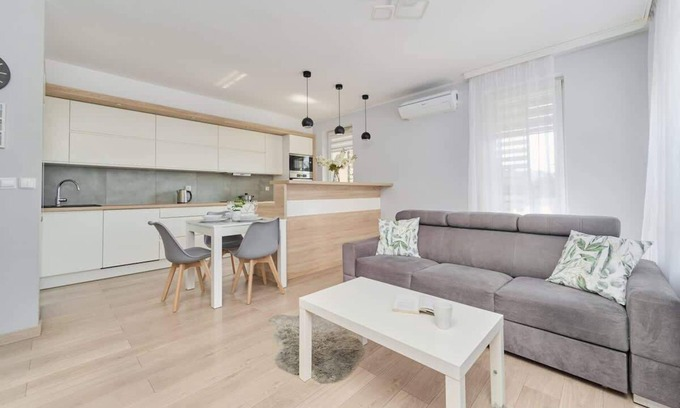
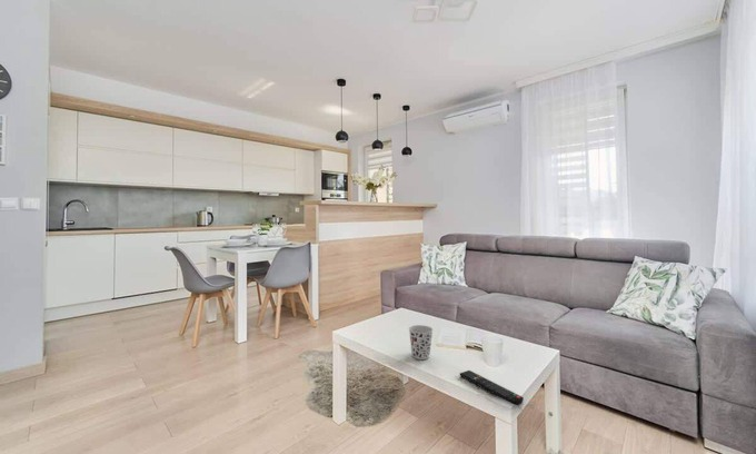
+ cup [408,324,434,361]
+ remote control [459,369,525,406]
